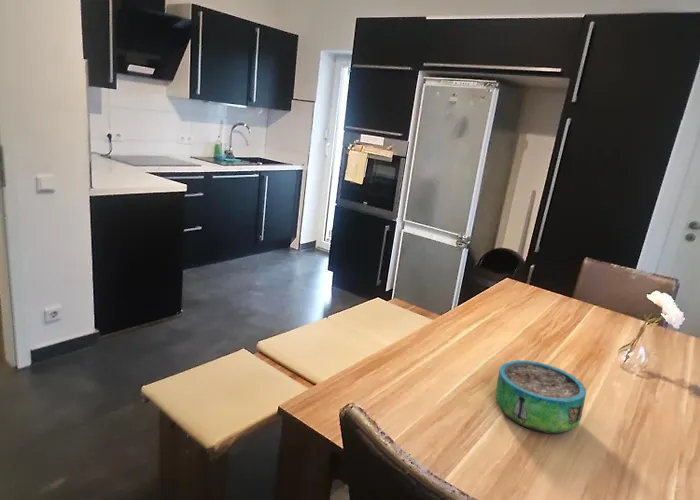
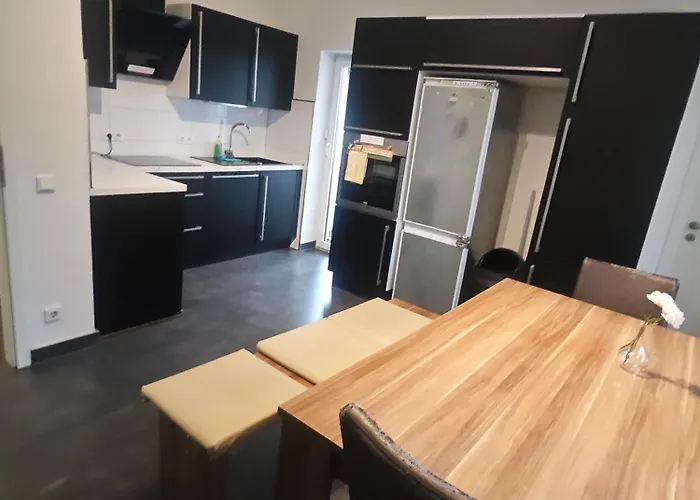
- decorative bowl [495,359,587,435]
